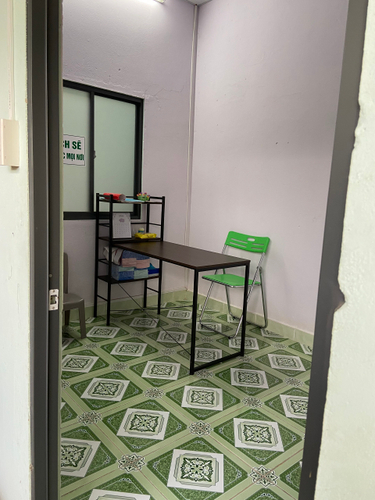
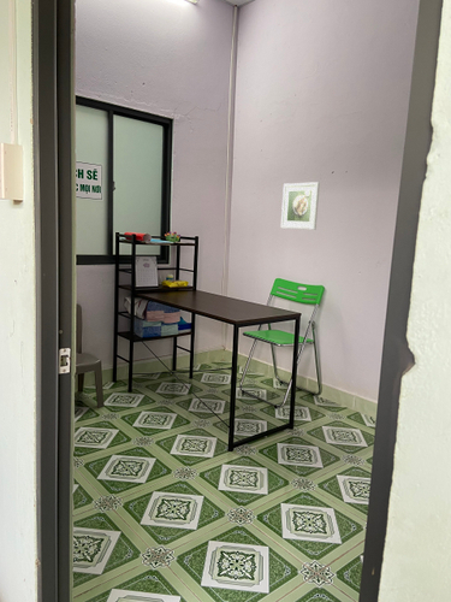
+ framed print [280,181,321,231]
